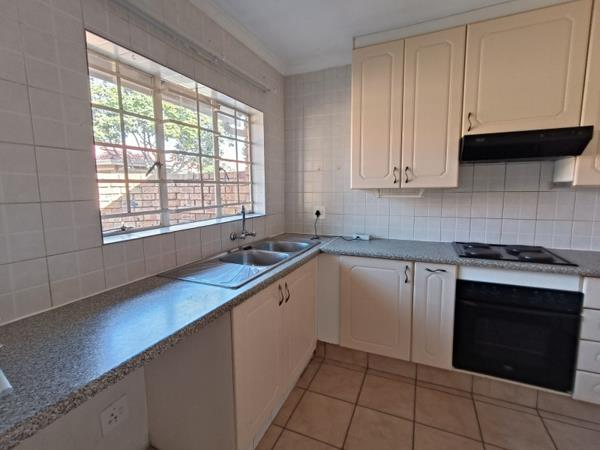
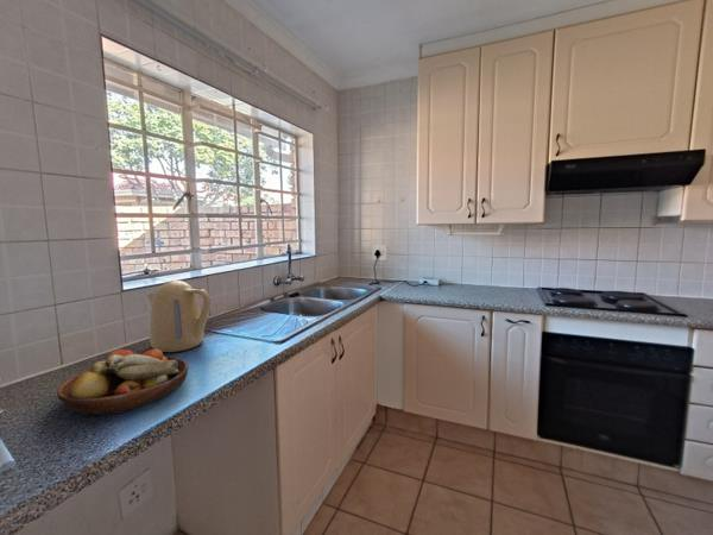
+ kettle [145,279,212,353]
+ fruit bowl [56,348,189,416]
